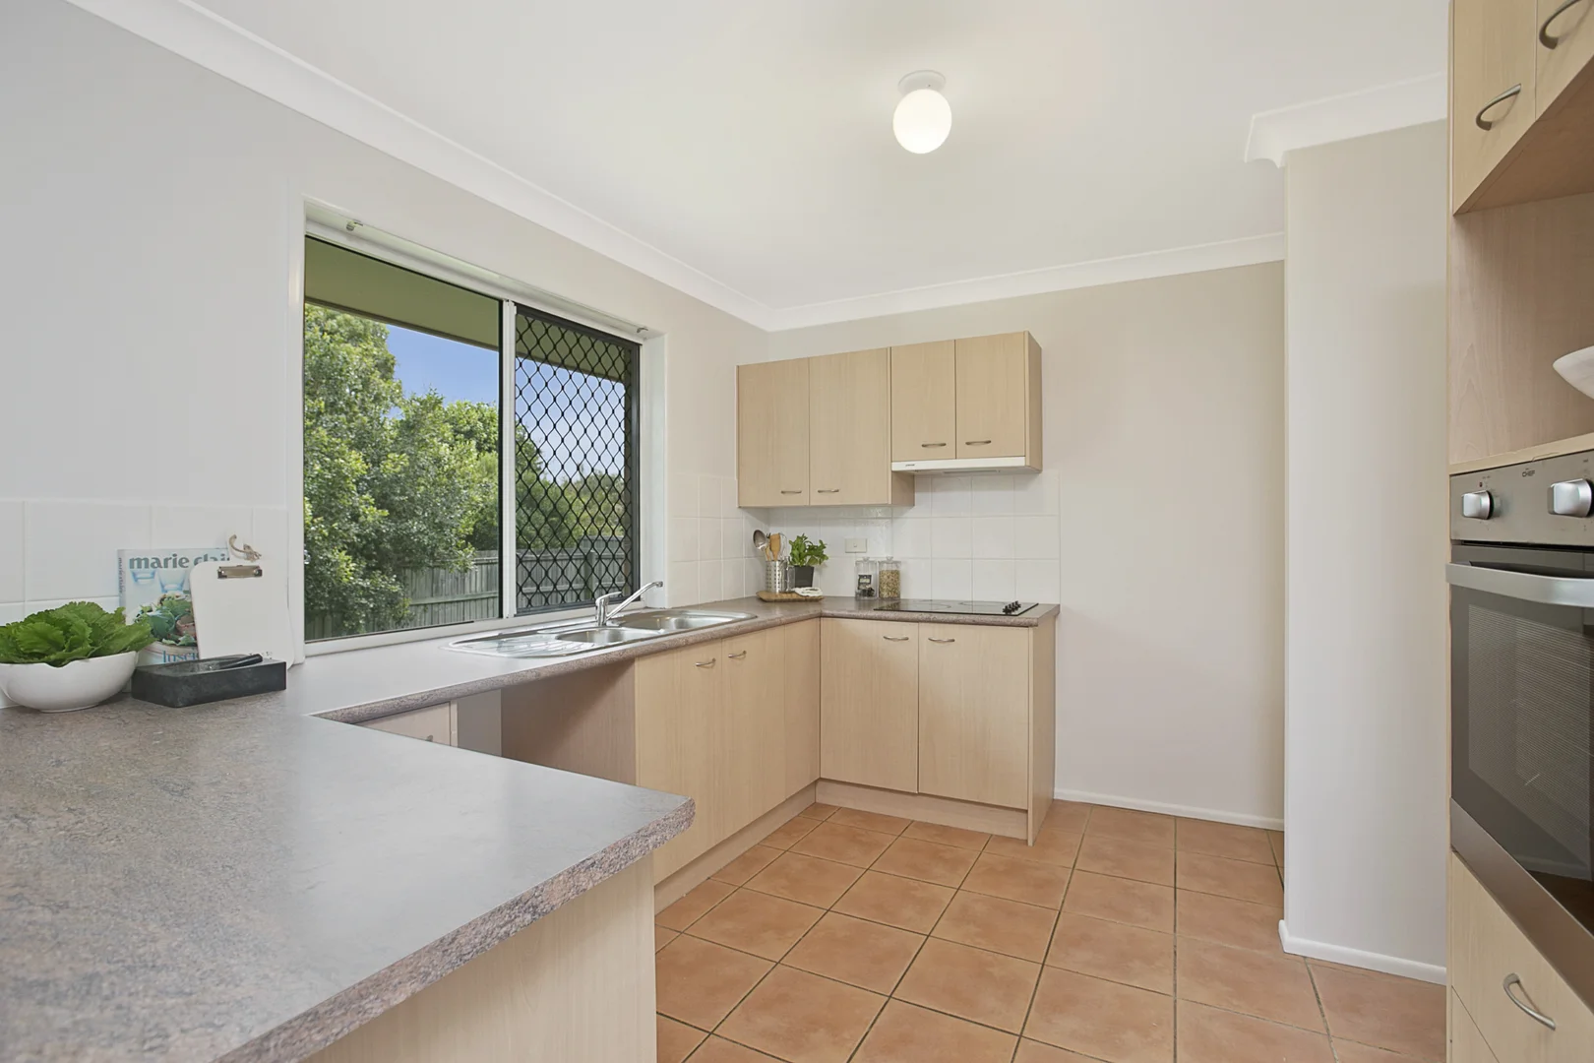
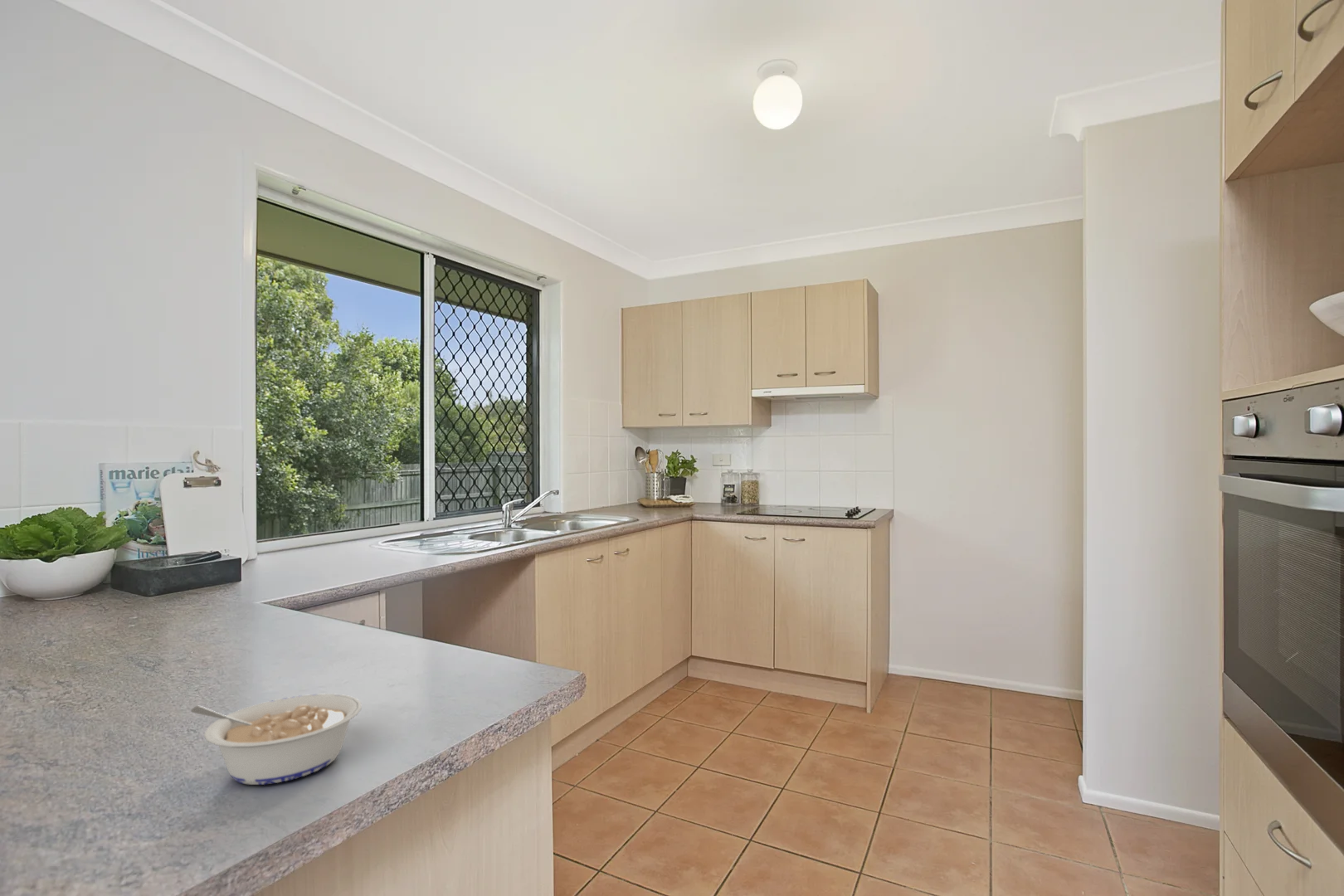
+ legume [190,693,363,786]
